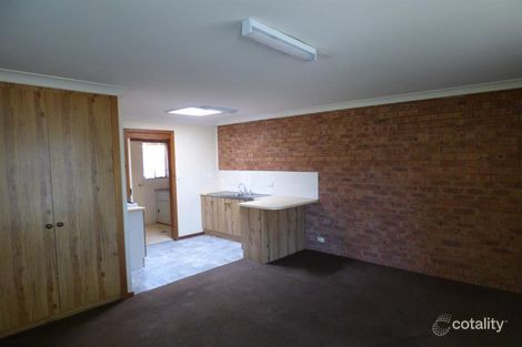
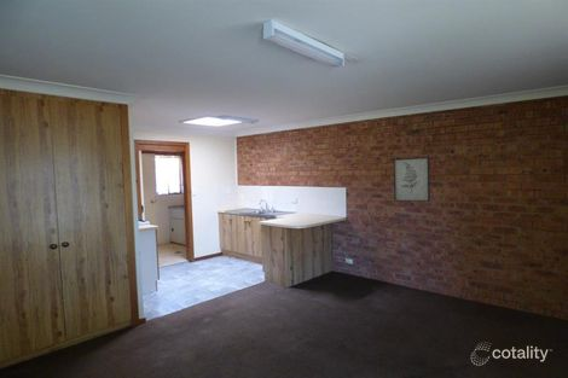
+ wall art [393,156,431,203]
